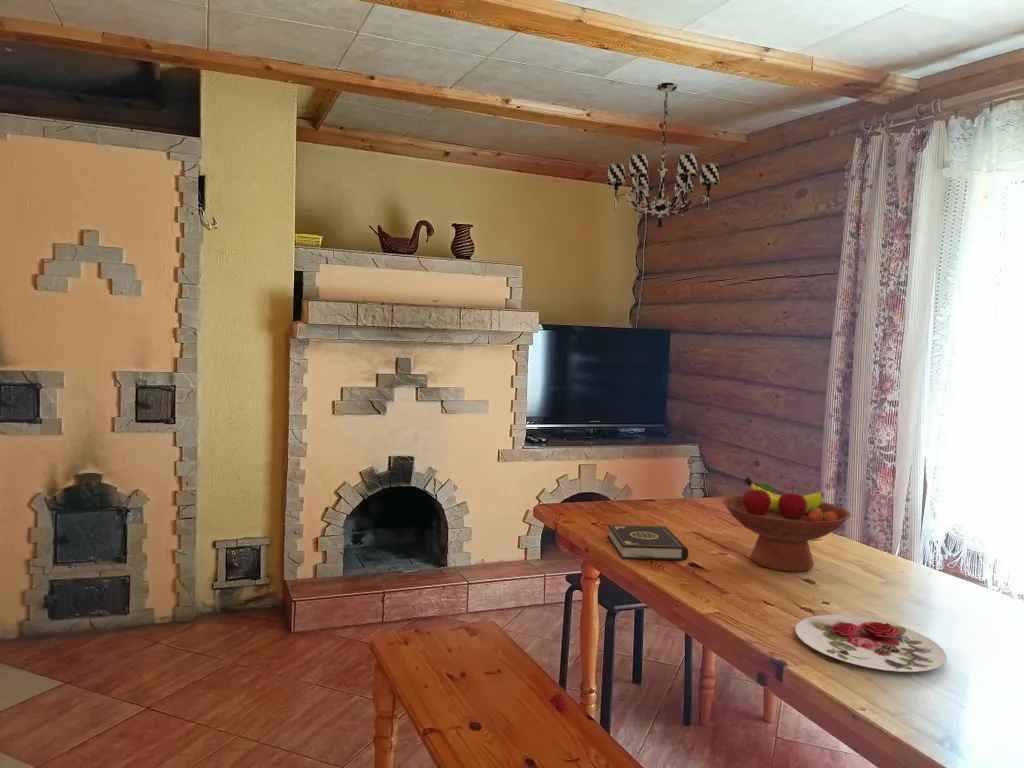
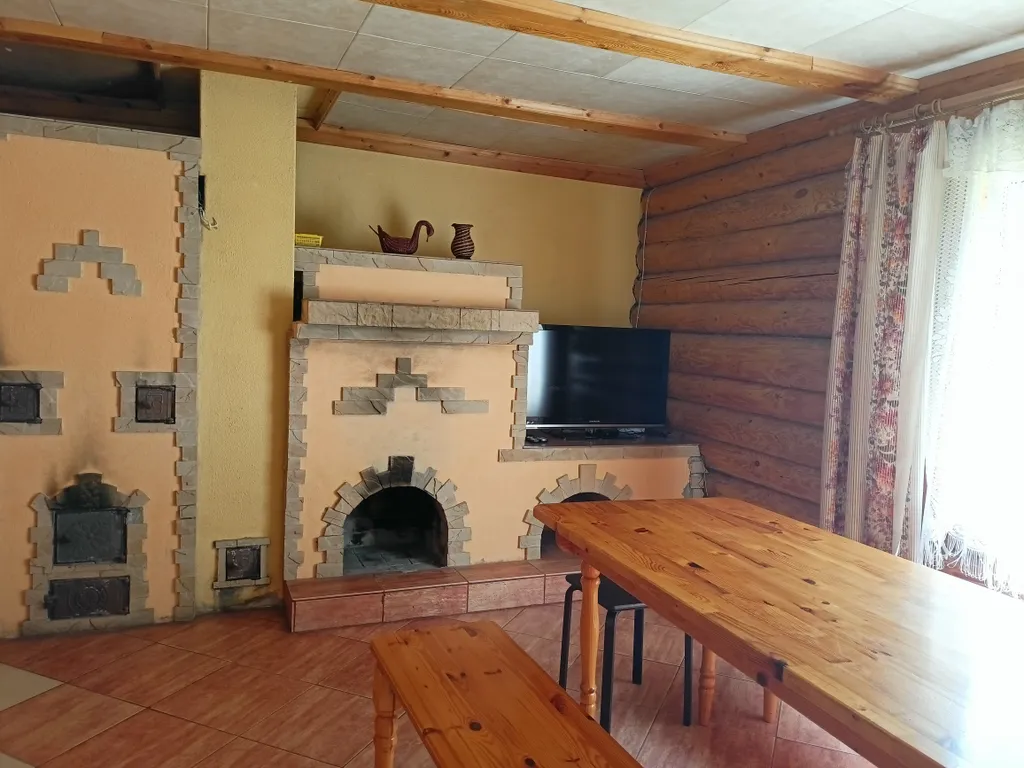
- book [607,524,689,561]
- chandelier [605,82,720,229]
- plate [794,614,948,673]
- fruit bowl [722,476,852,573]
